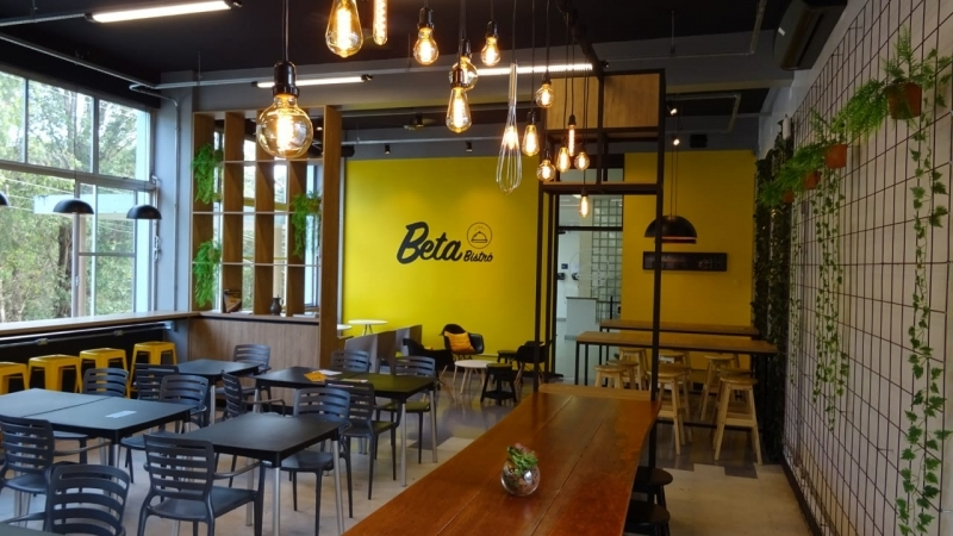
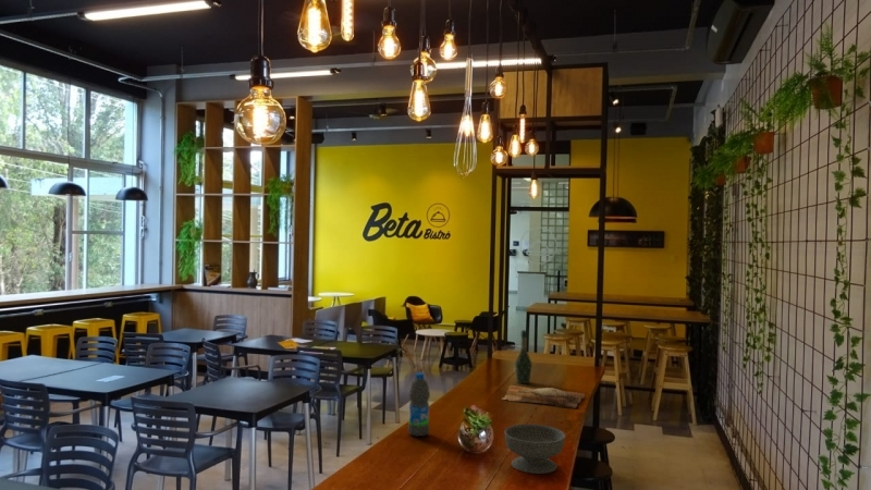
+ wine bottle [514,329,533,384]
+ bowl [503,424,566,475]
+ cutting board [501,384,586,409]
+ water bottle [407,371,431,438]
